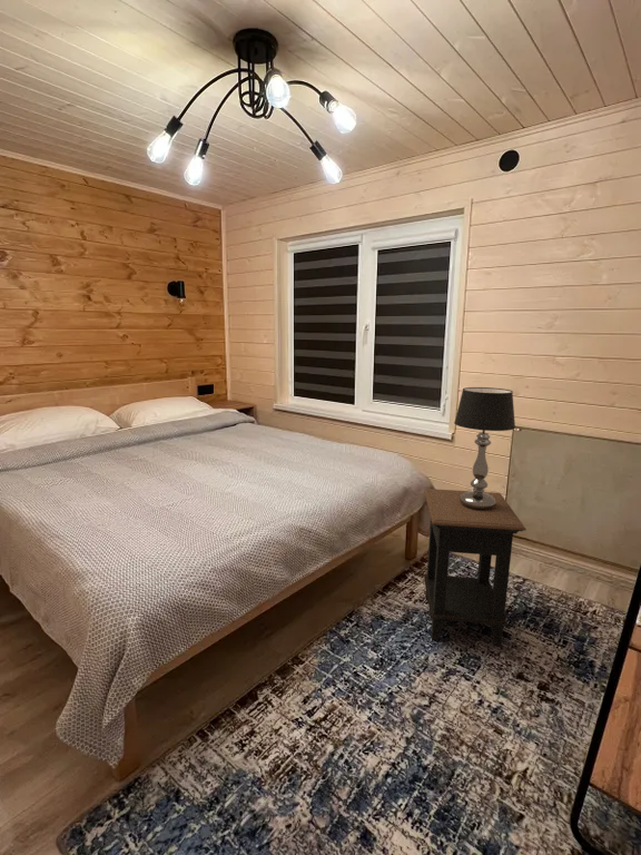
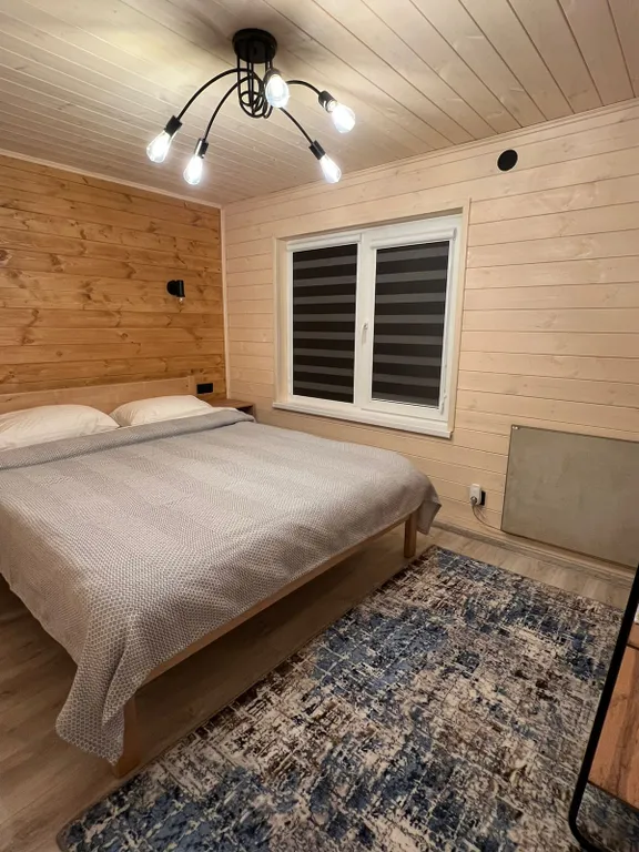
- table lamp [453,386,516,510]
- side table [423,488,527,647]
